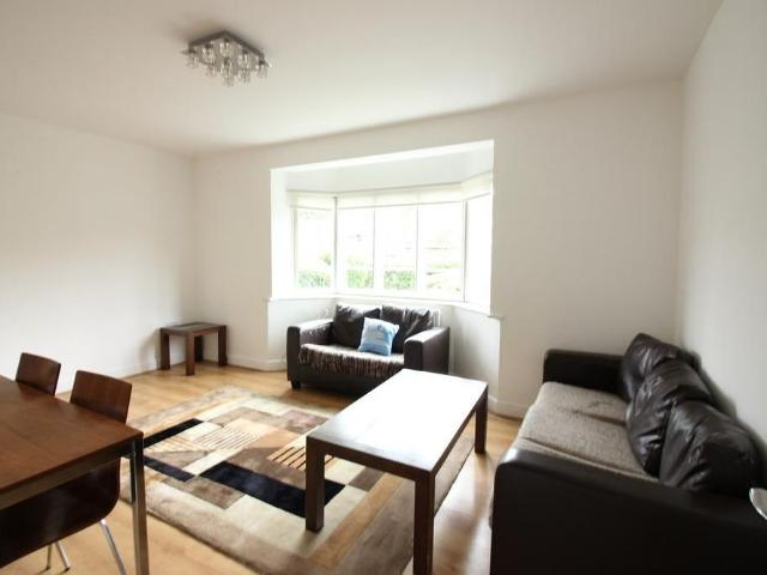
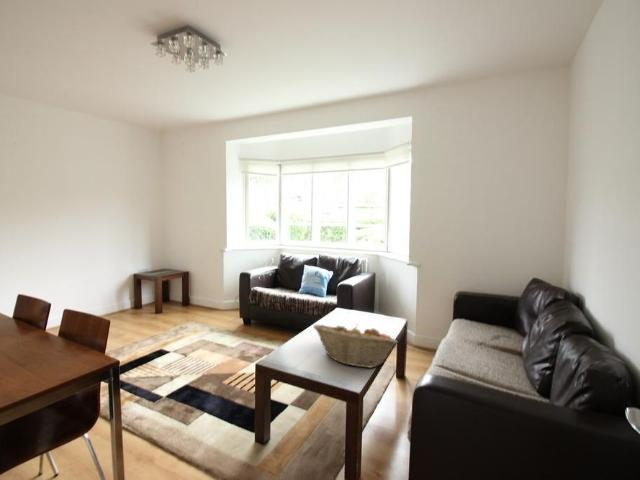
+ fruit basket [312,323,398,369]
